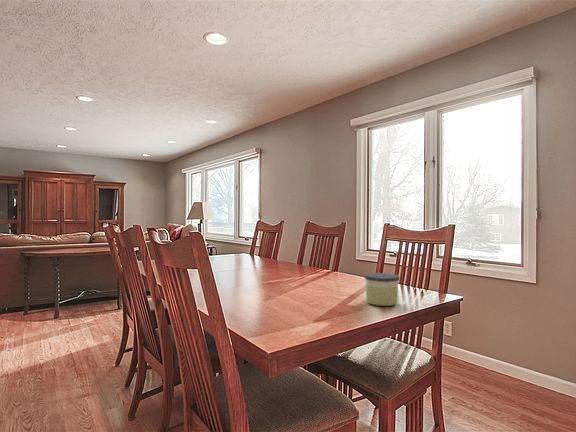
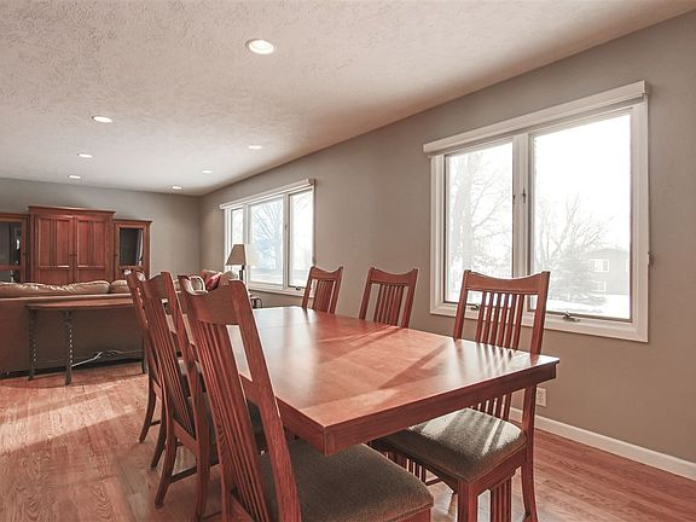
- candle [364,272,400,307]
